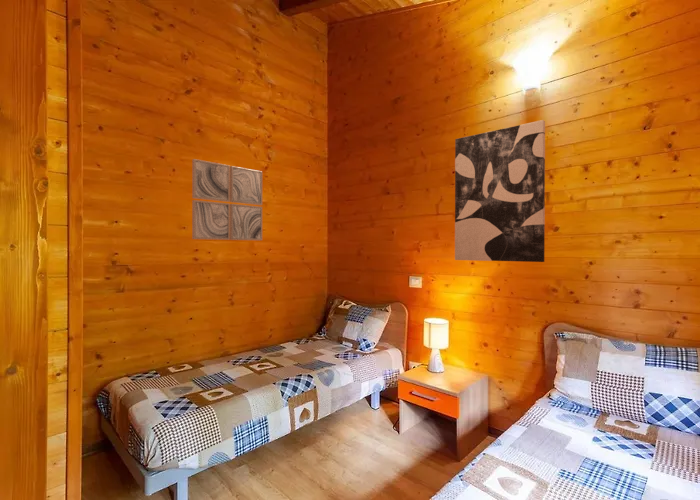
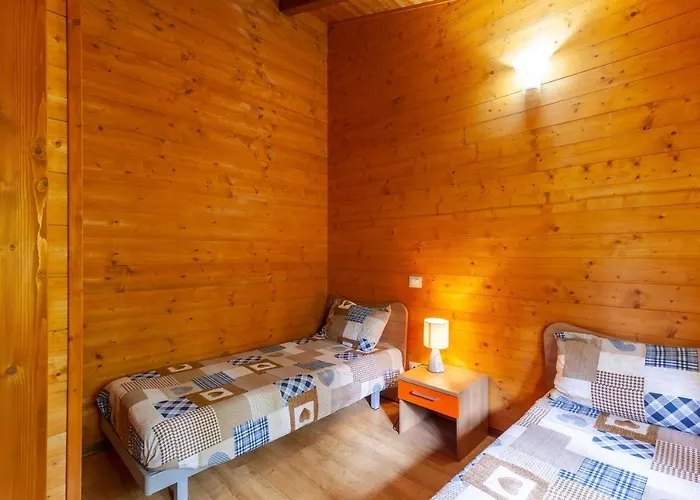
- wall art [454,119,546,263]
- wall art [191,158,263,241]
